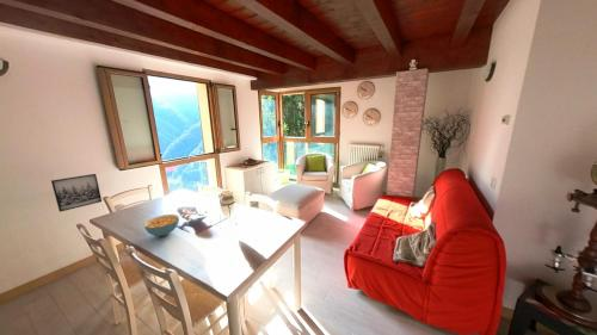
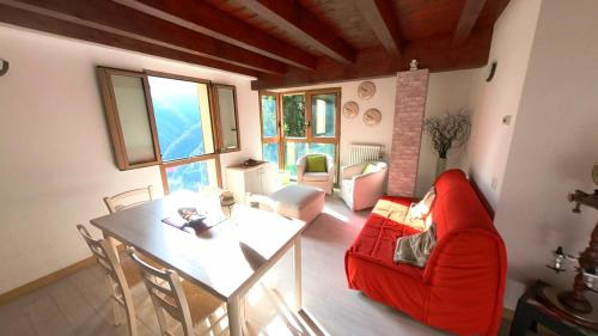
- cereal bowl [143,213,180,237]
- wall art [50,173,103,213]
